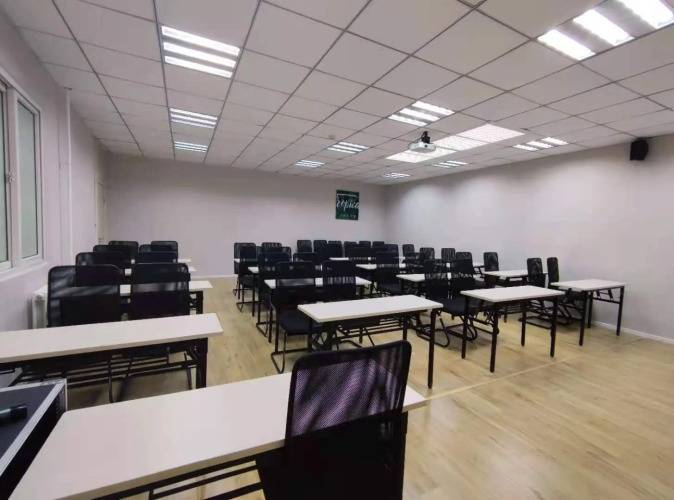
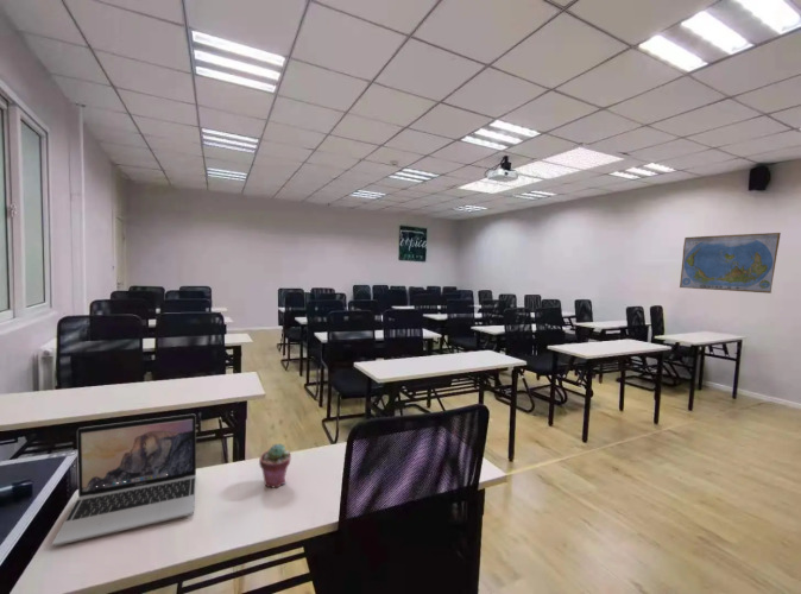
+ potted succulent [258,443,292,488]
+ laptop [51,413,197,546]
+ world map [679,232,782,295]
